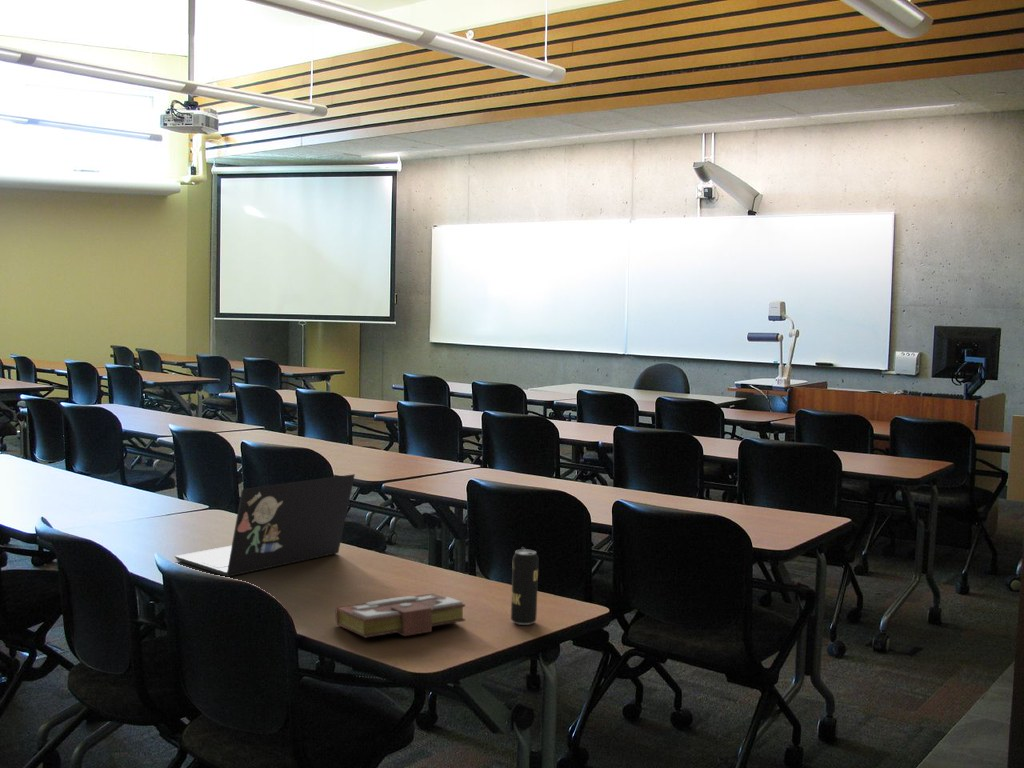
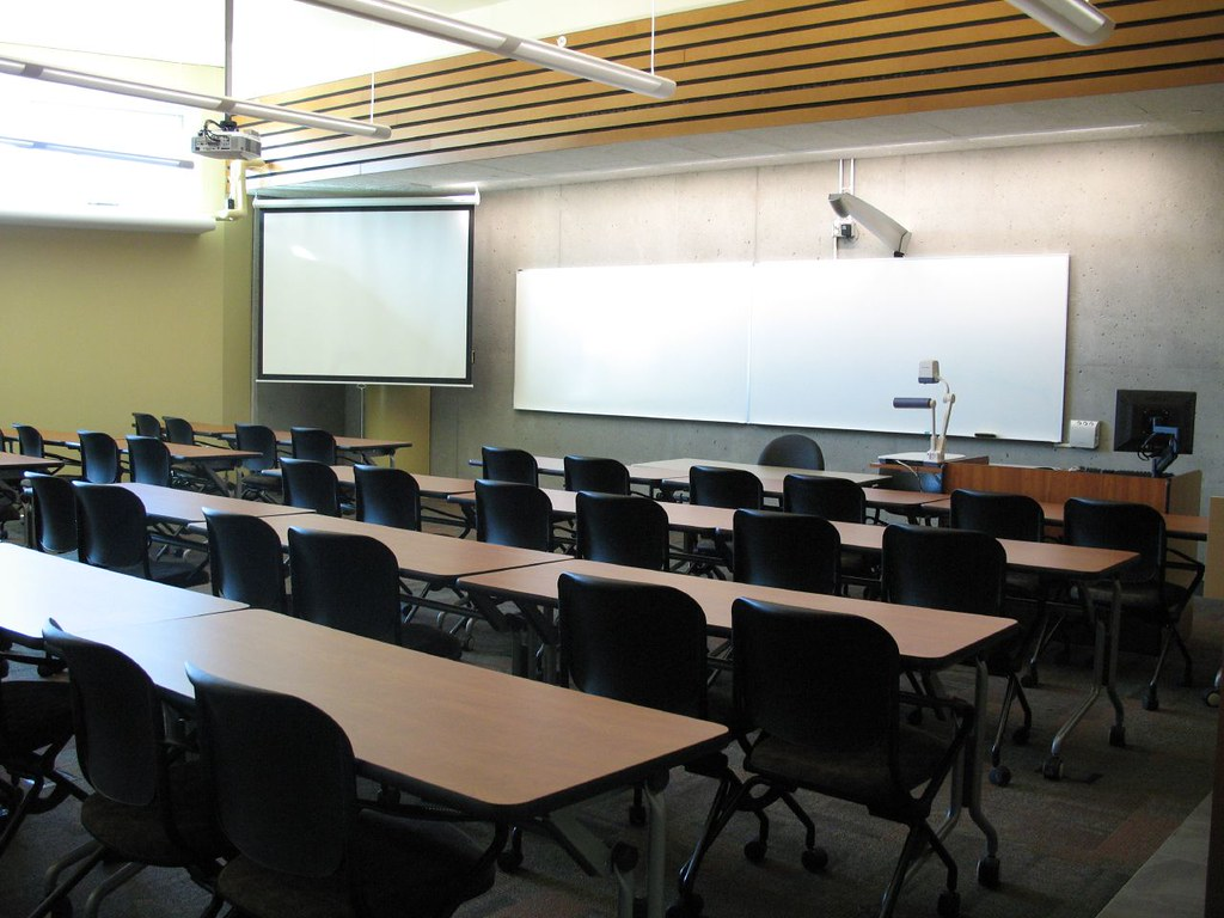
- book [335,593,466,639]
- laptop [174,473,356,578]
- beverage can [510,546,539,626]
